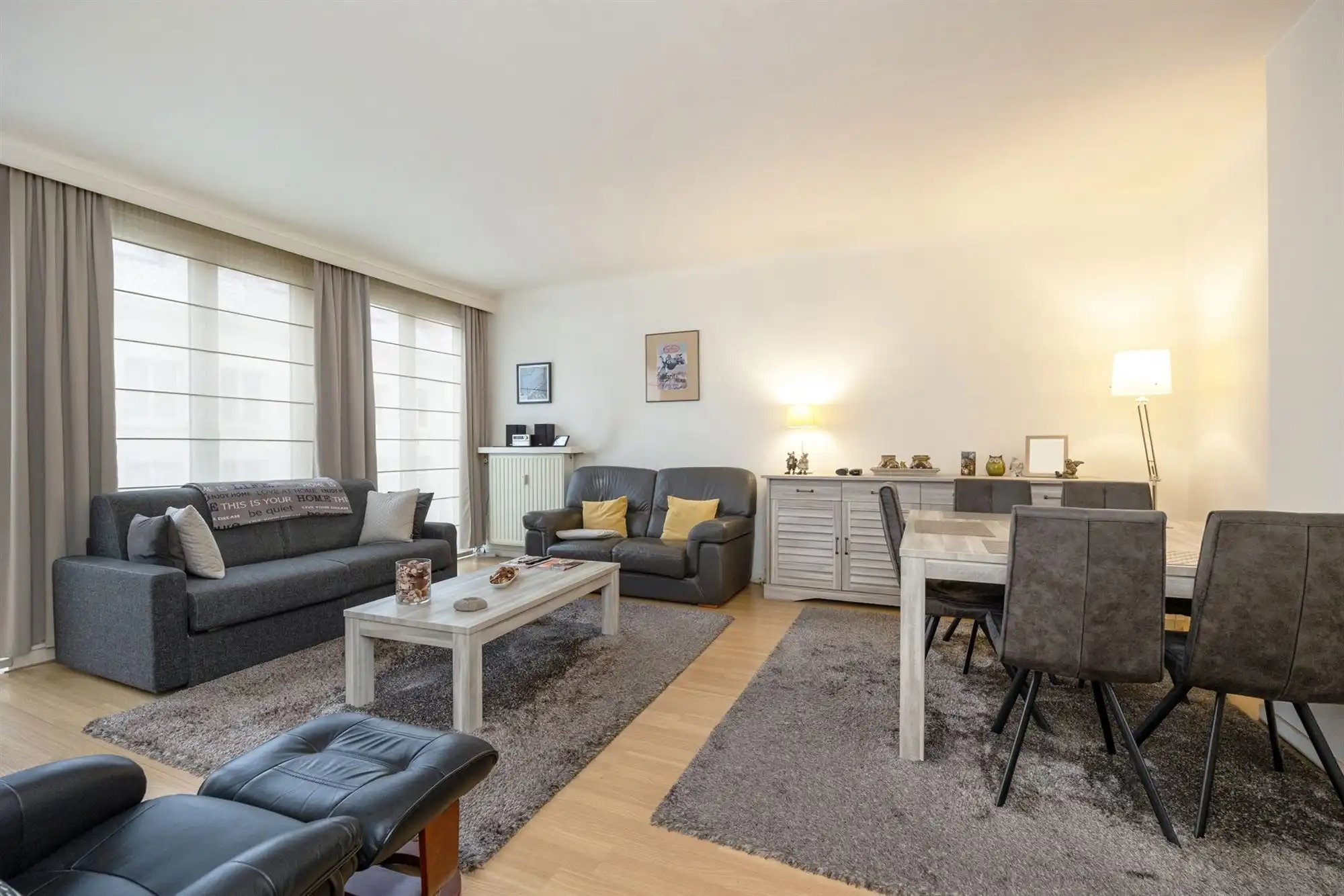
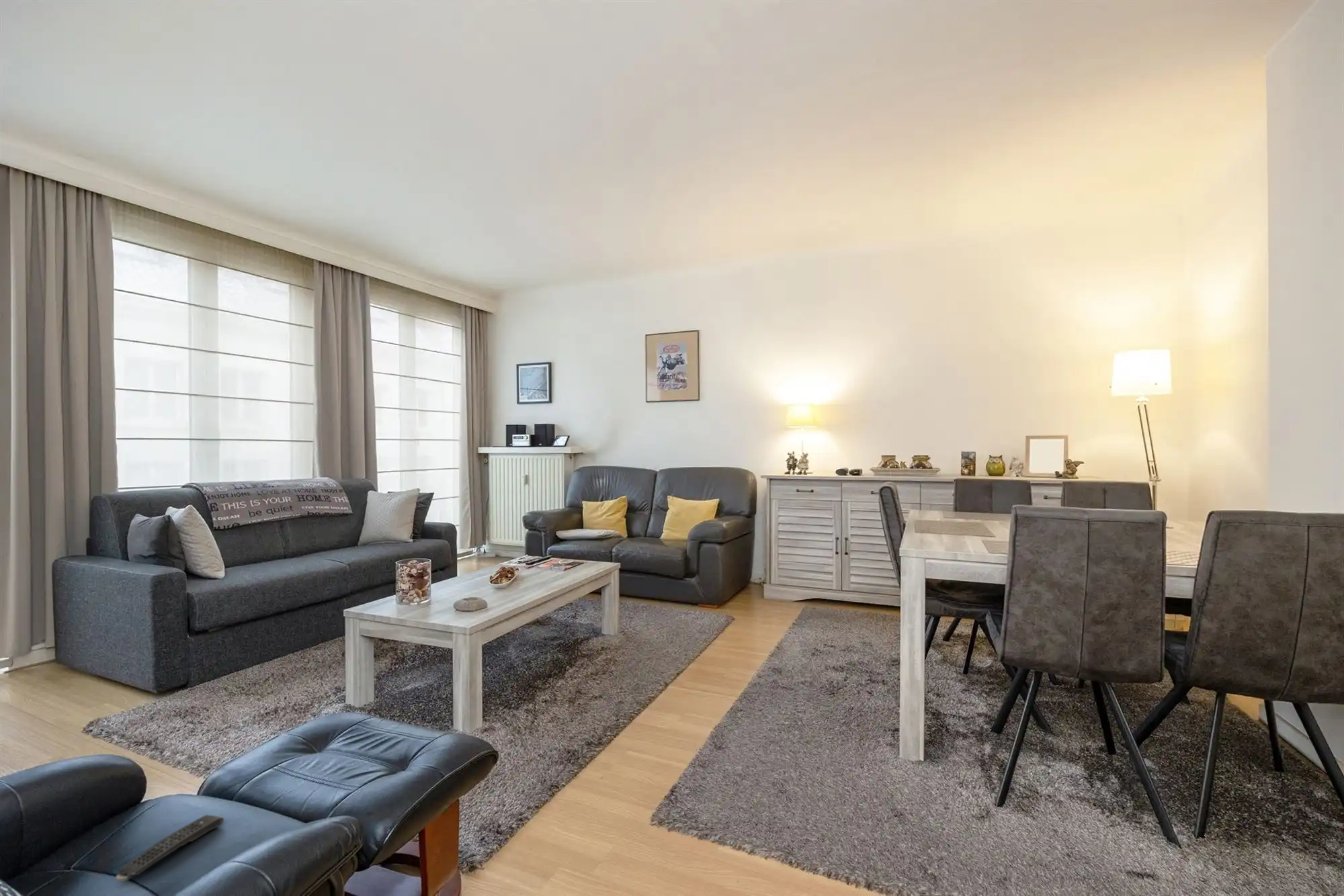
+ remote control [115,814,224,883]
